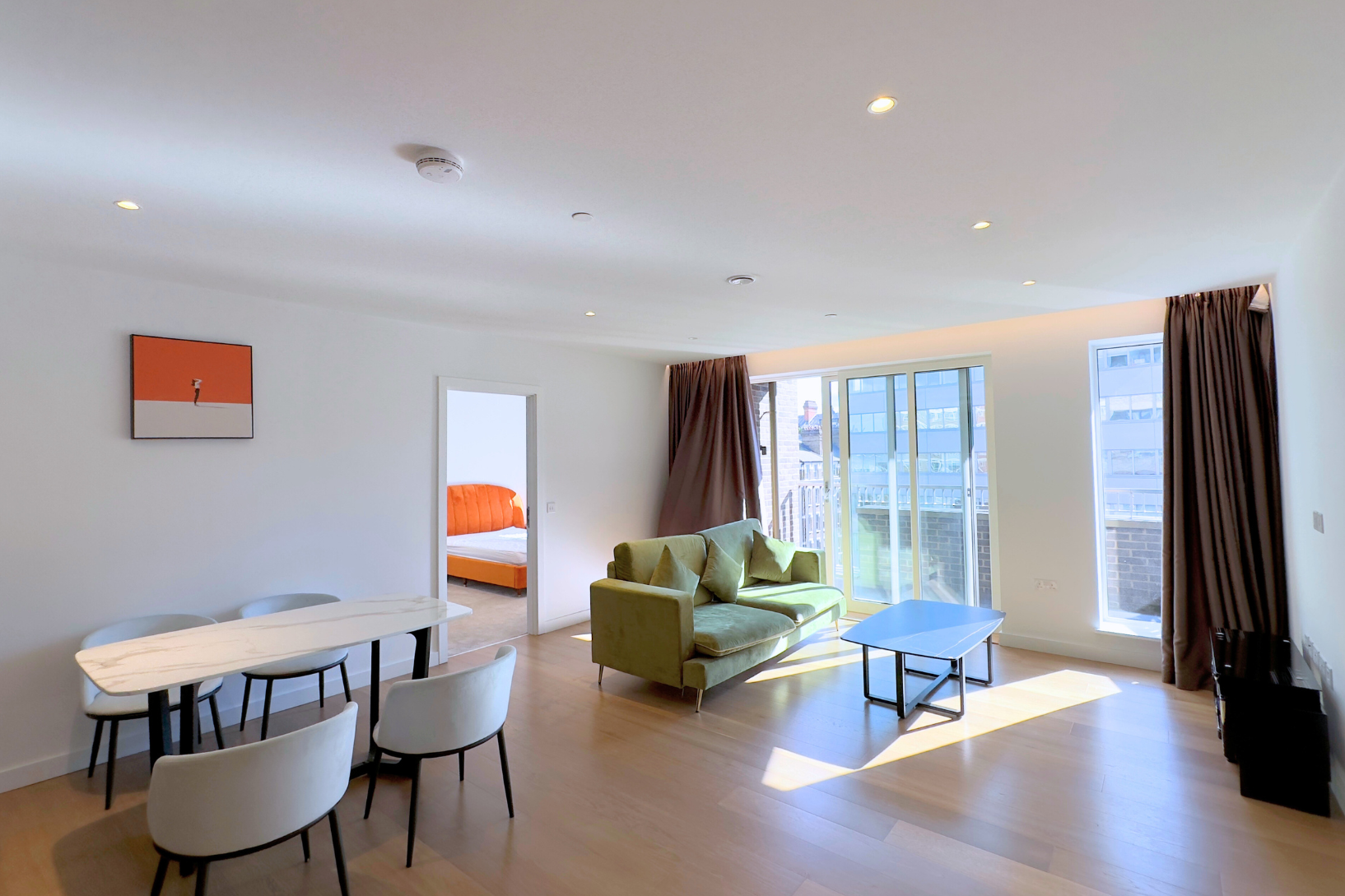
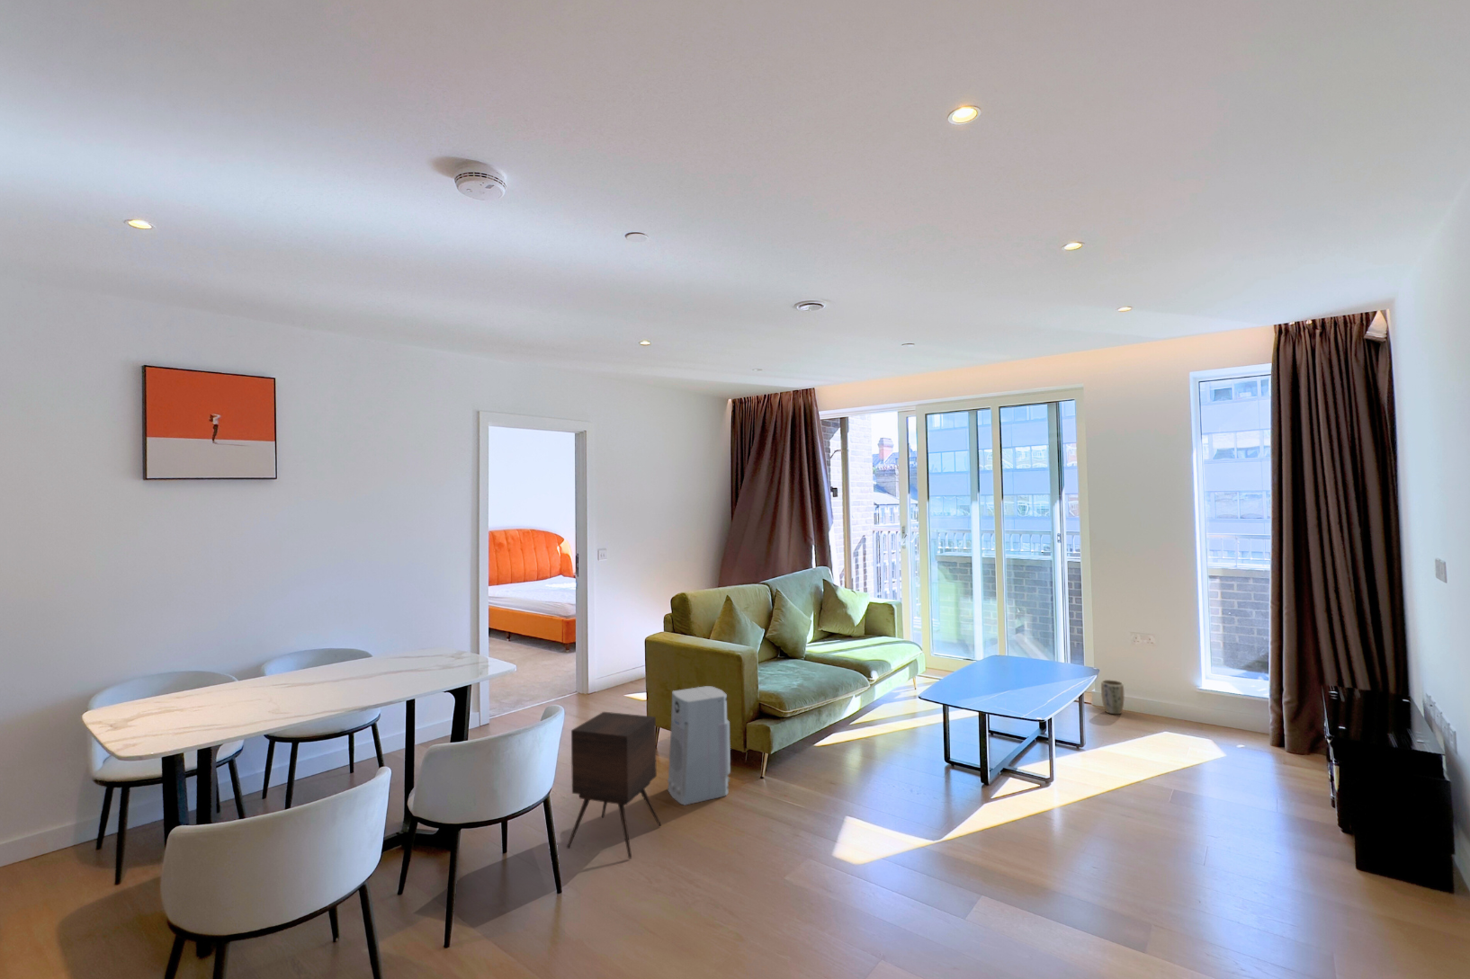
+ air purifier [667,685,731,806]
+ side table [566,711,662,860]
+ plant pot [1101,679,1126,715]
